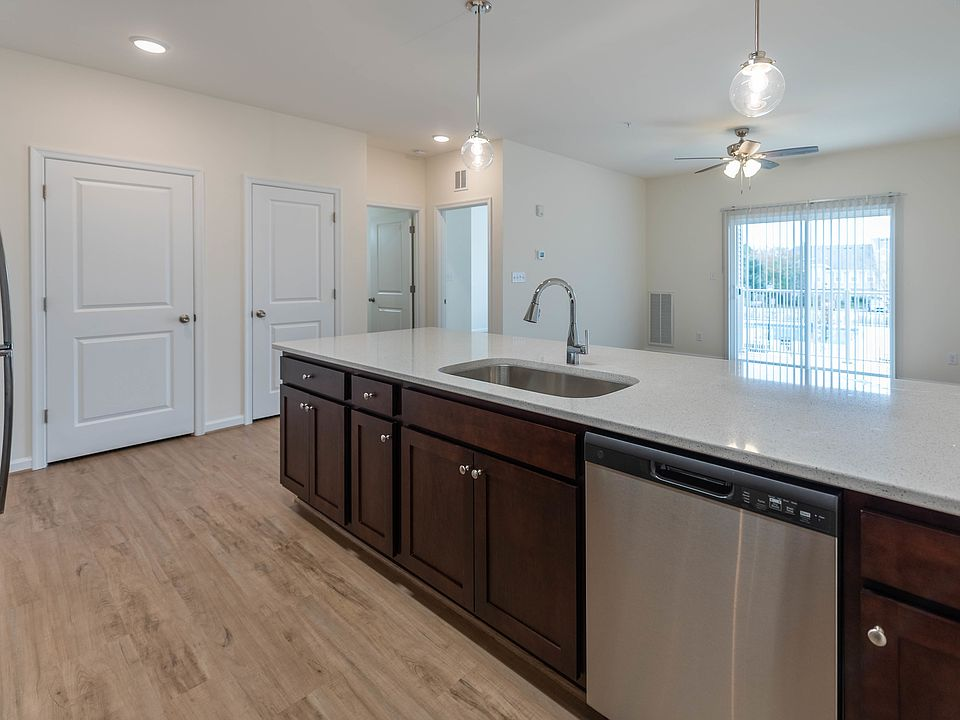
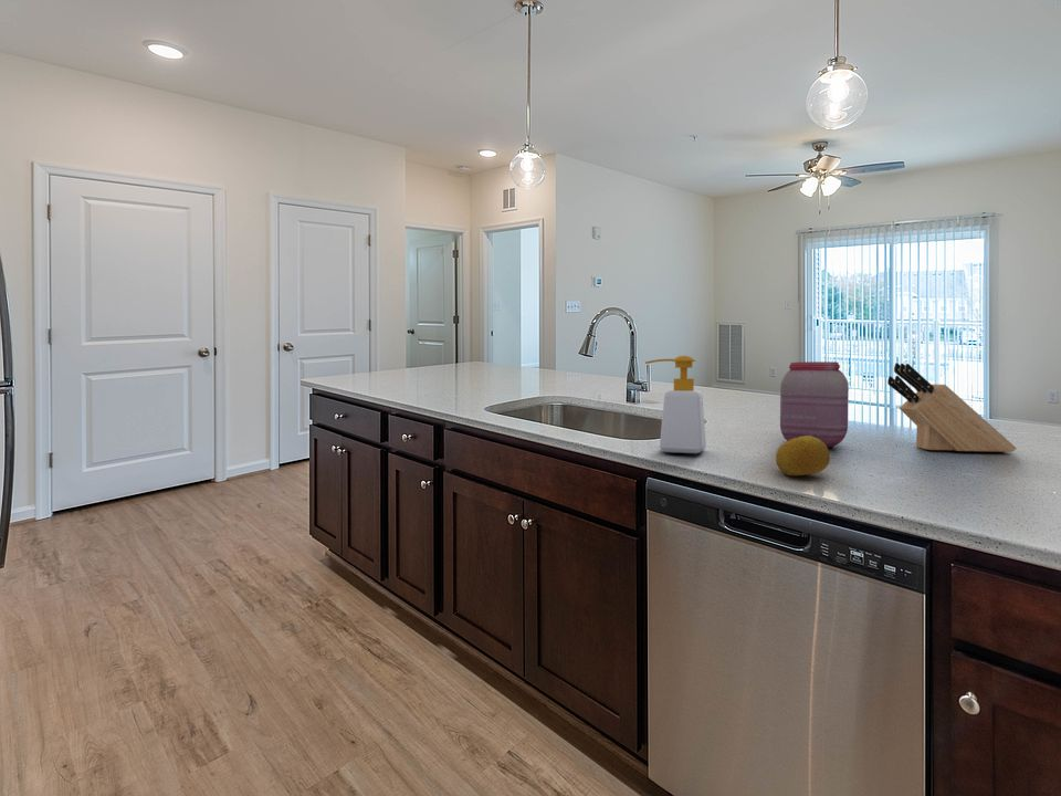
+ fruit [775,436,831,476]
+ jar [779,360,850,448]
+ knife block [886,362,1018,453]
+ soap bottle [644,355,707,454]
